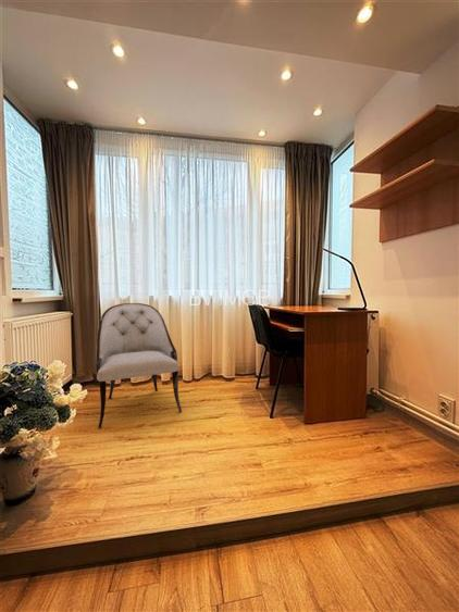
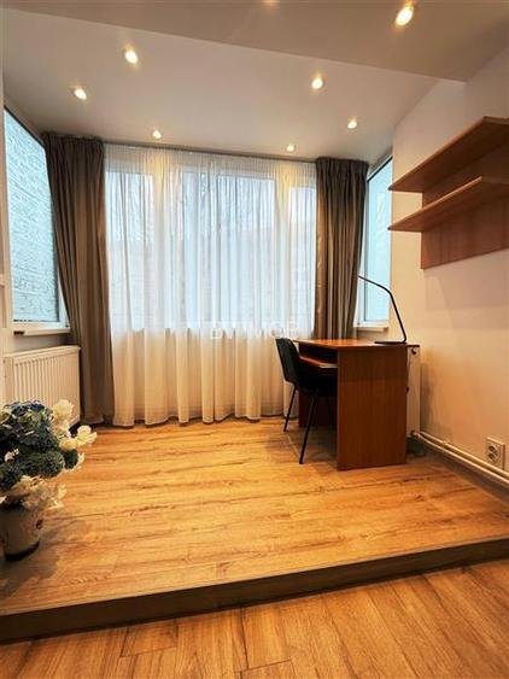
- armchair [95,302,183,429]
